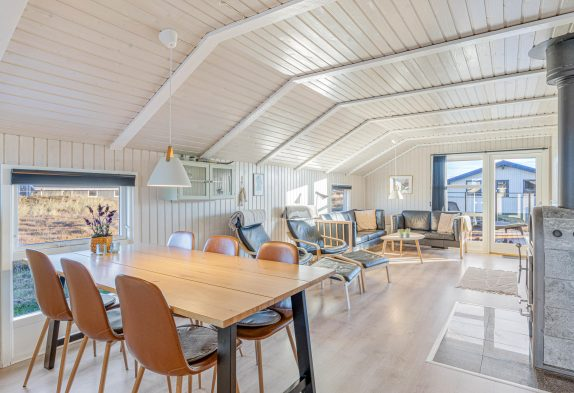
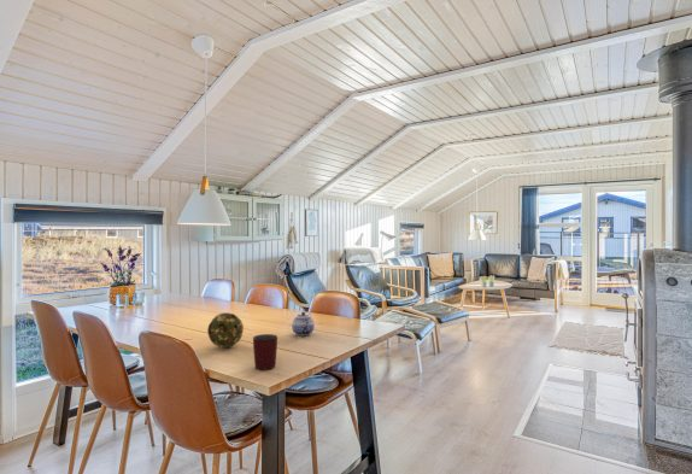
+ mug [252,333,278,370]
+ decorative ball [206,311,245,349]
+ teapot [291,311,316,337]
